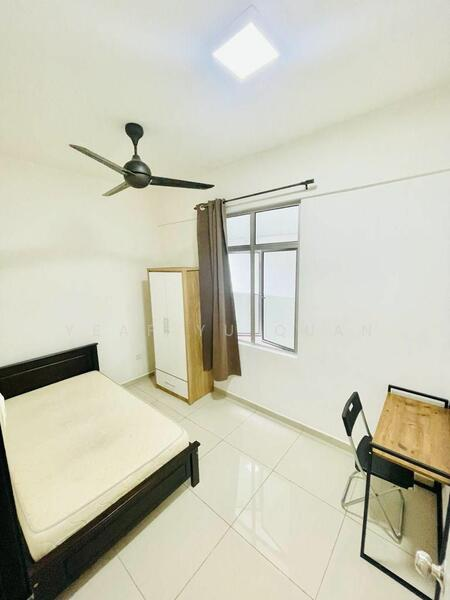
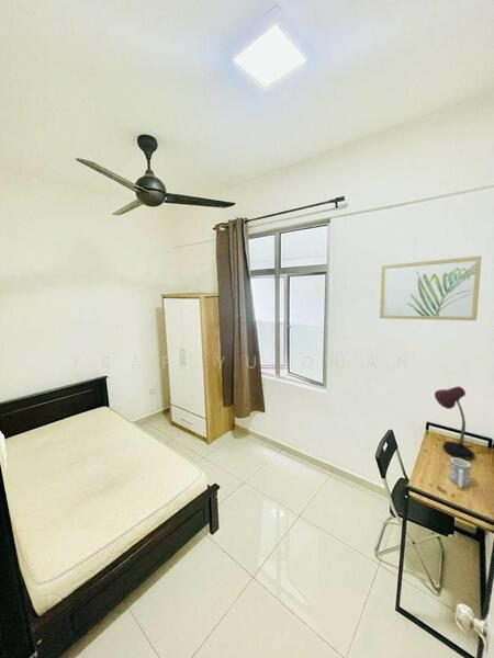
+ desk lamp [434,385,475,460]
+ wall art [379,256,482,321]
+ mug [448,456,472,489]
